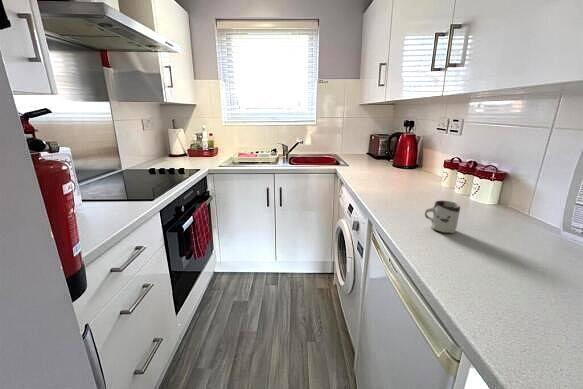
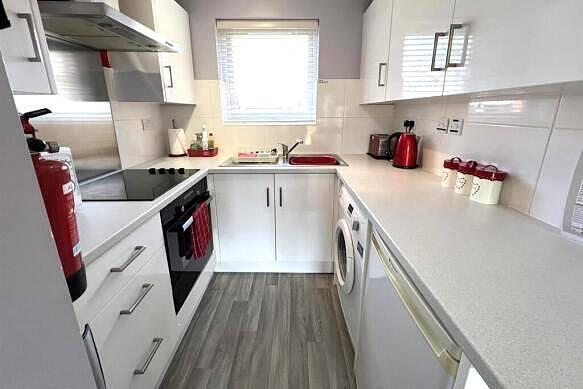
- cup [424,200,461,234]
